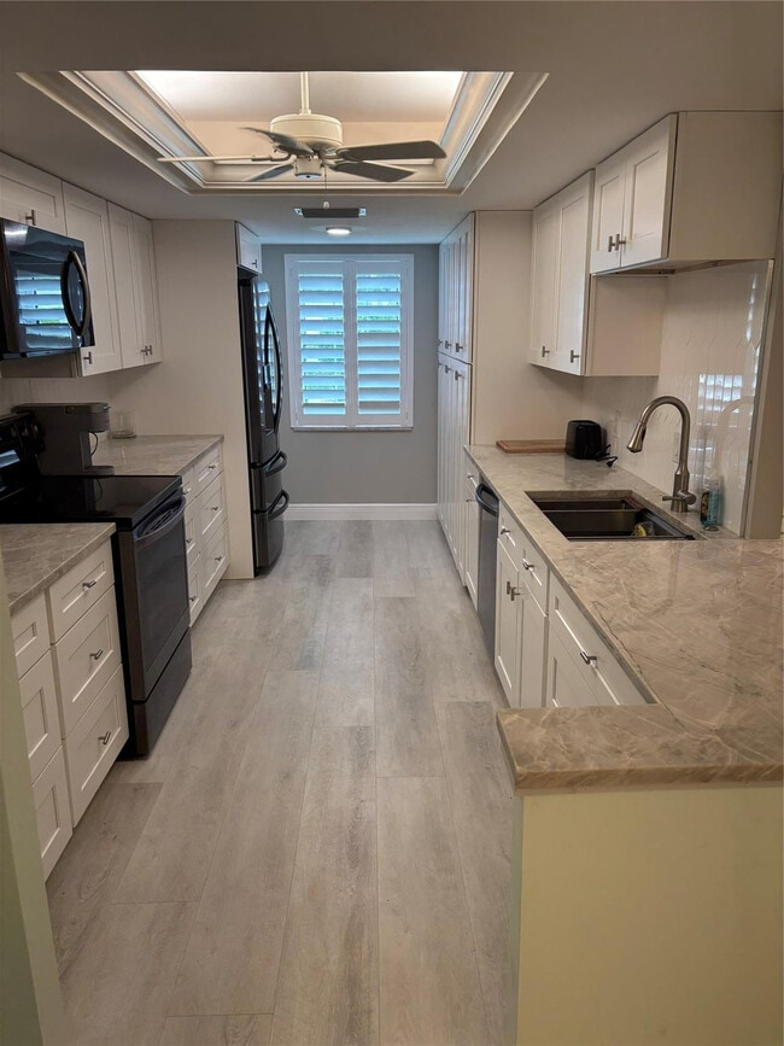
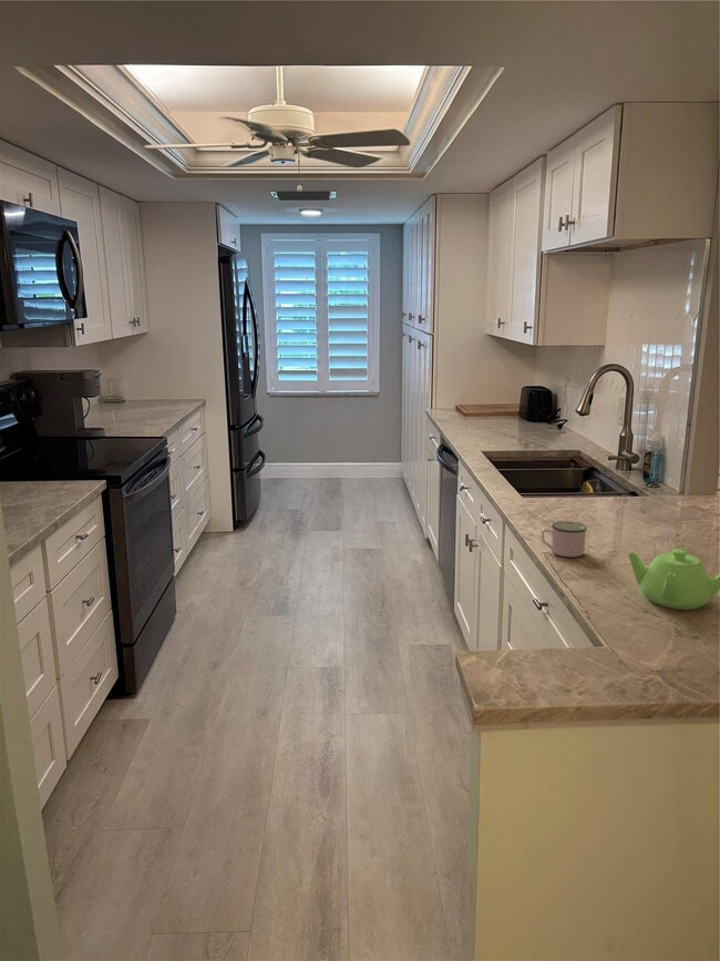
+ mug [541,521,588,559]
+ teapot [627,546,720,611]
